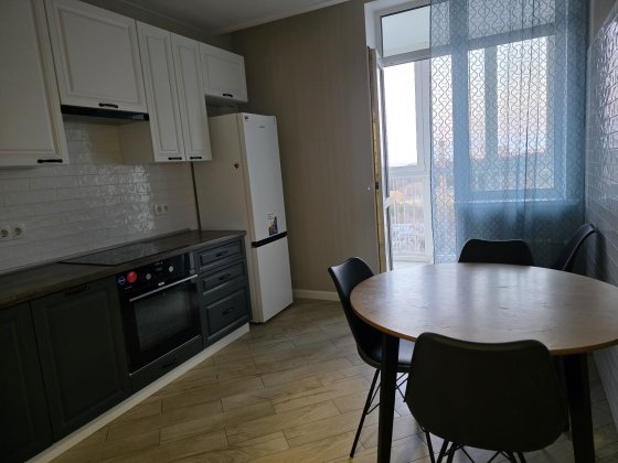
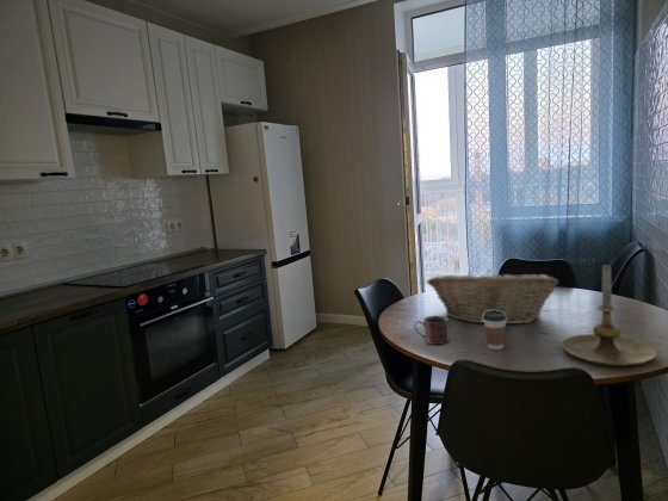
+ candle holder [561,262,657,366]
+ coffee cup [483,310,507,351]
+ mug [413,315,450,346]
+ fruit basket [426,268,559,326]
